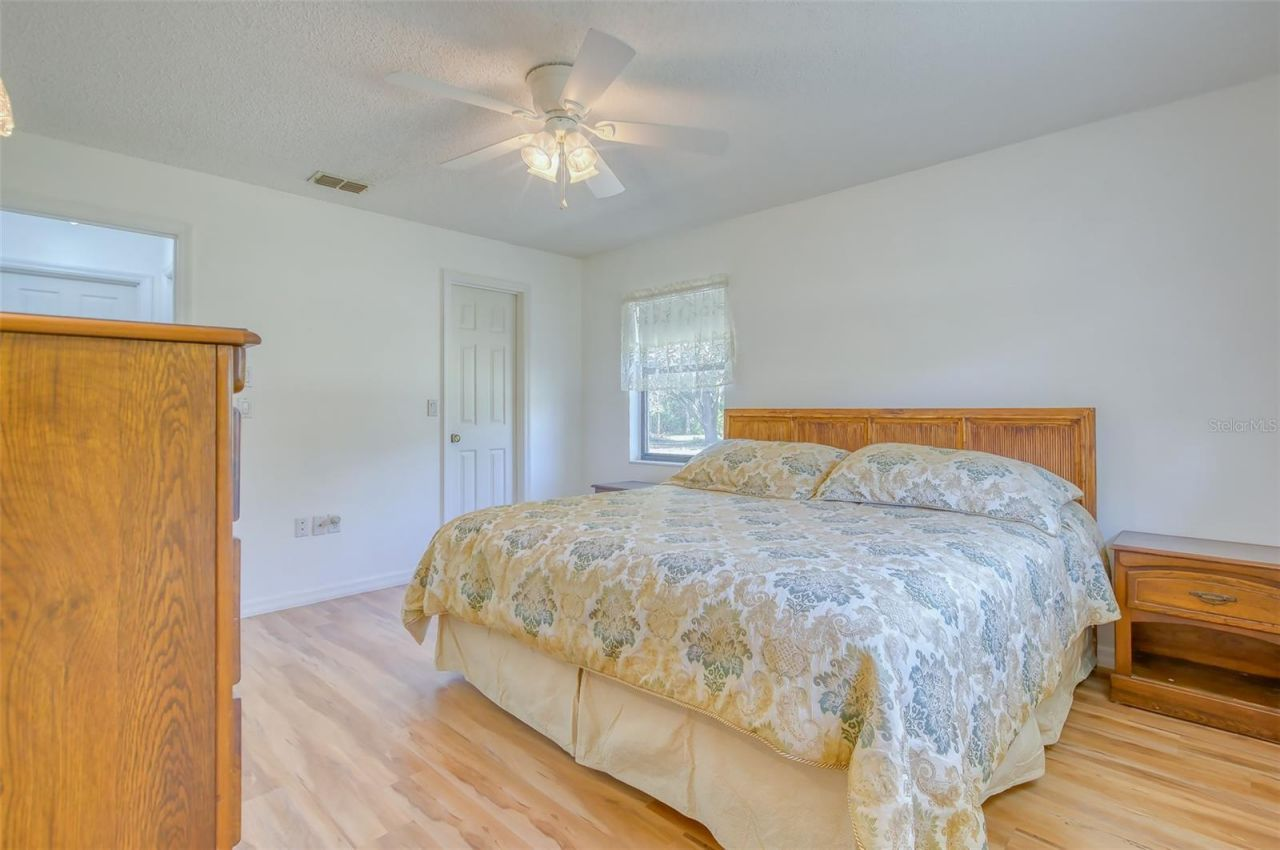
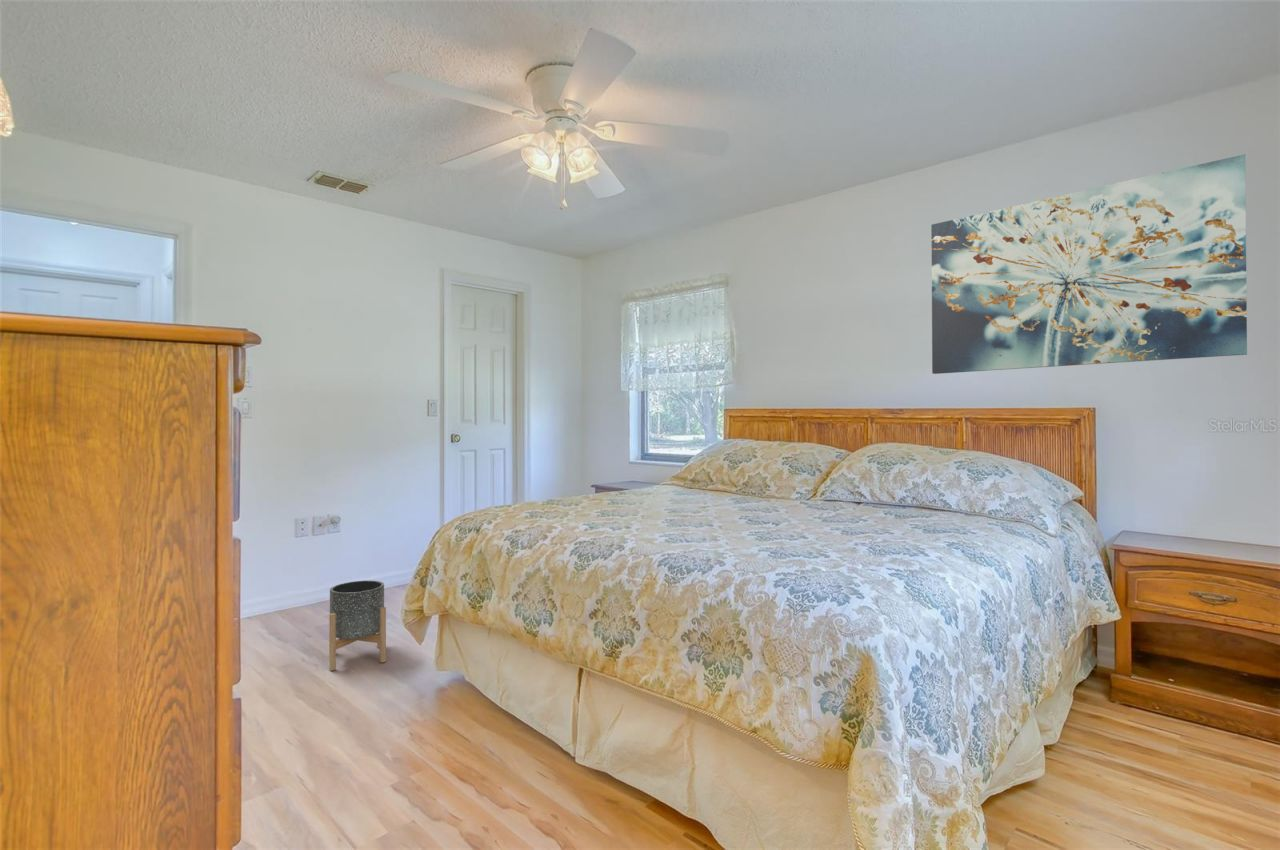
+ planter [328,580,387,671]
+ wall art [930,154,1248,375]
